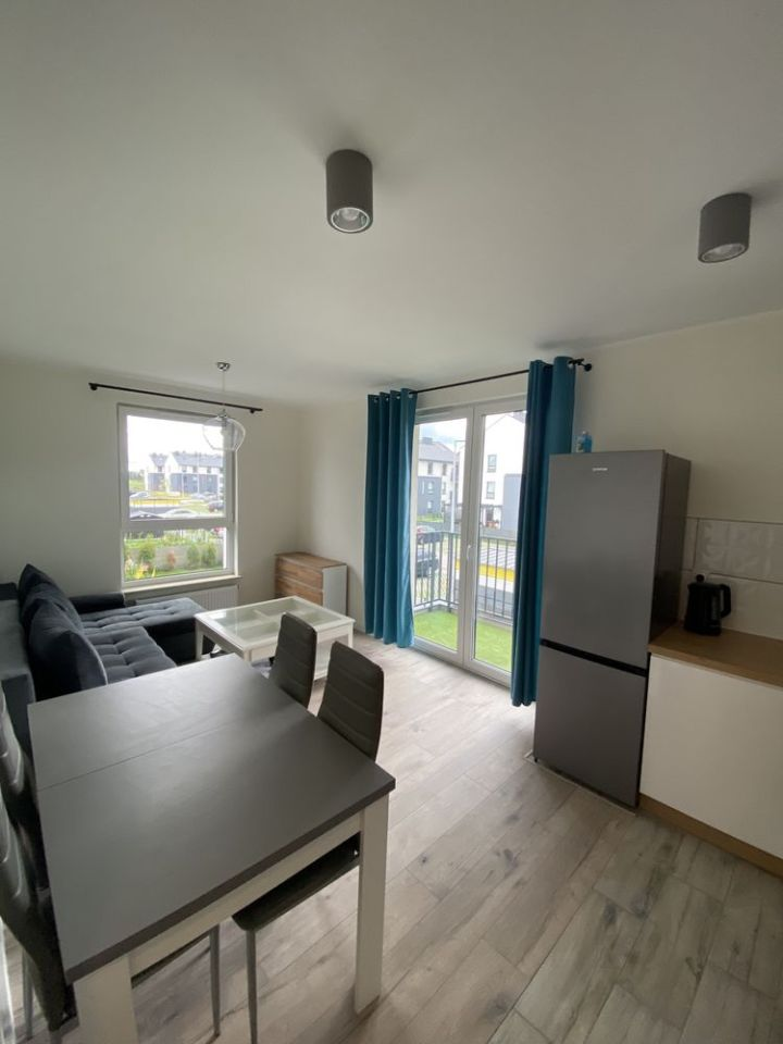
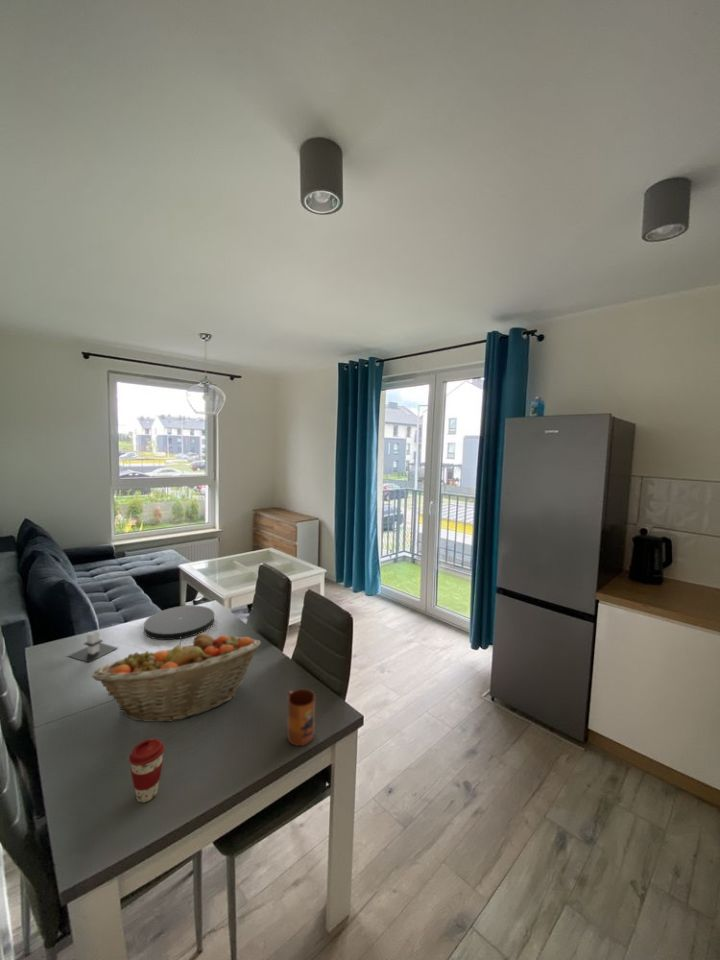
+ plate [143,604,215,641]
+ coffee cup [128,738,166,803]
+ fruit basket [91,632,261,723]
+ mug [286,688,316,747]
+ architectural model [68,630,118,663]
